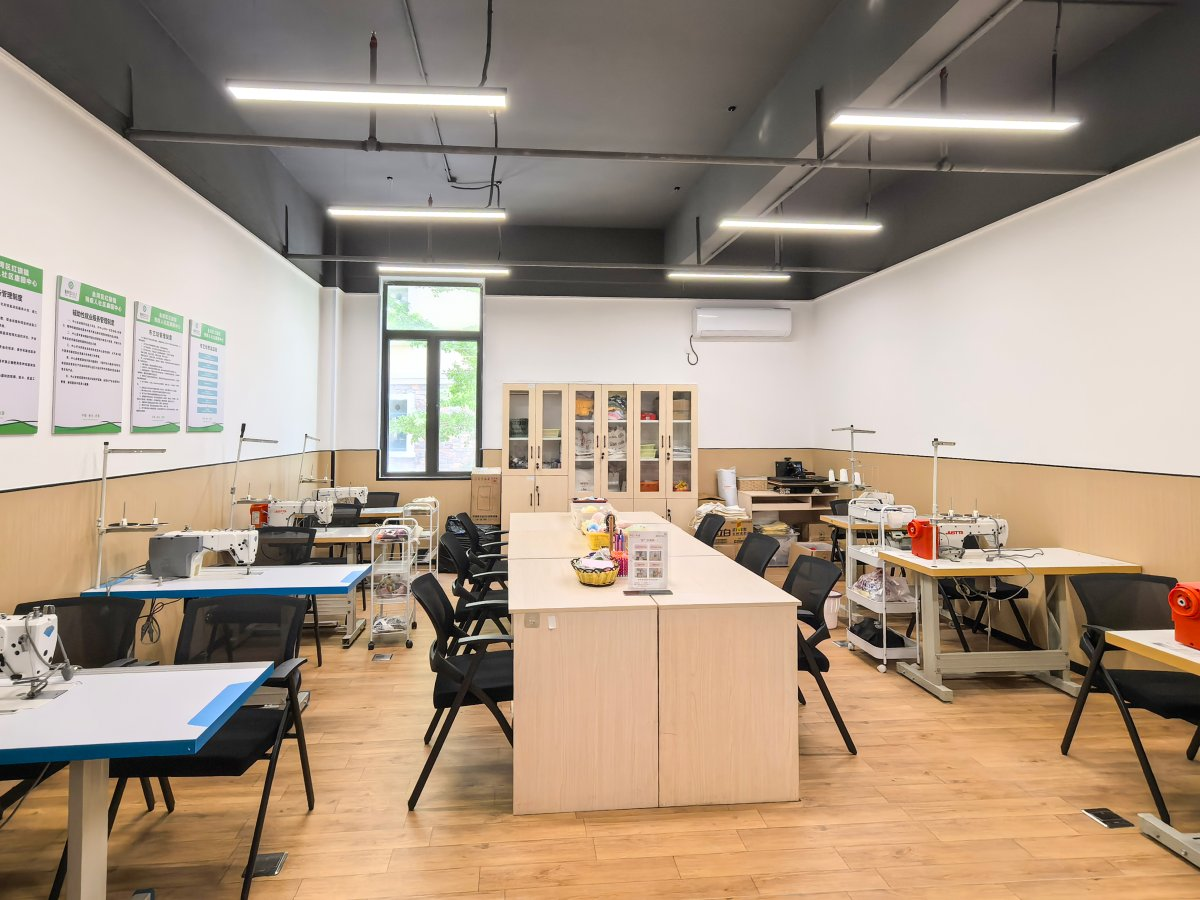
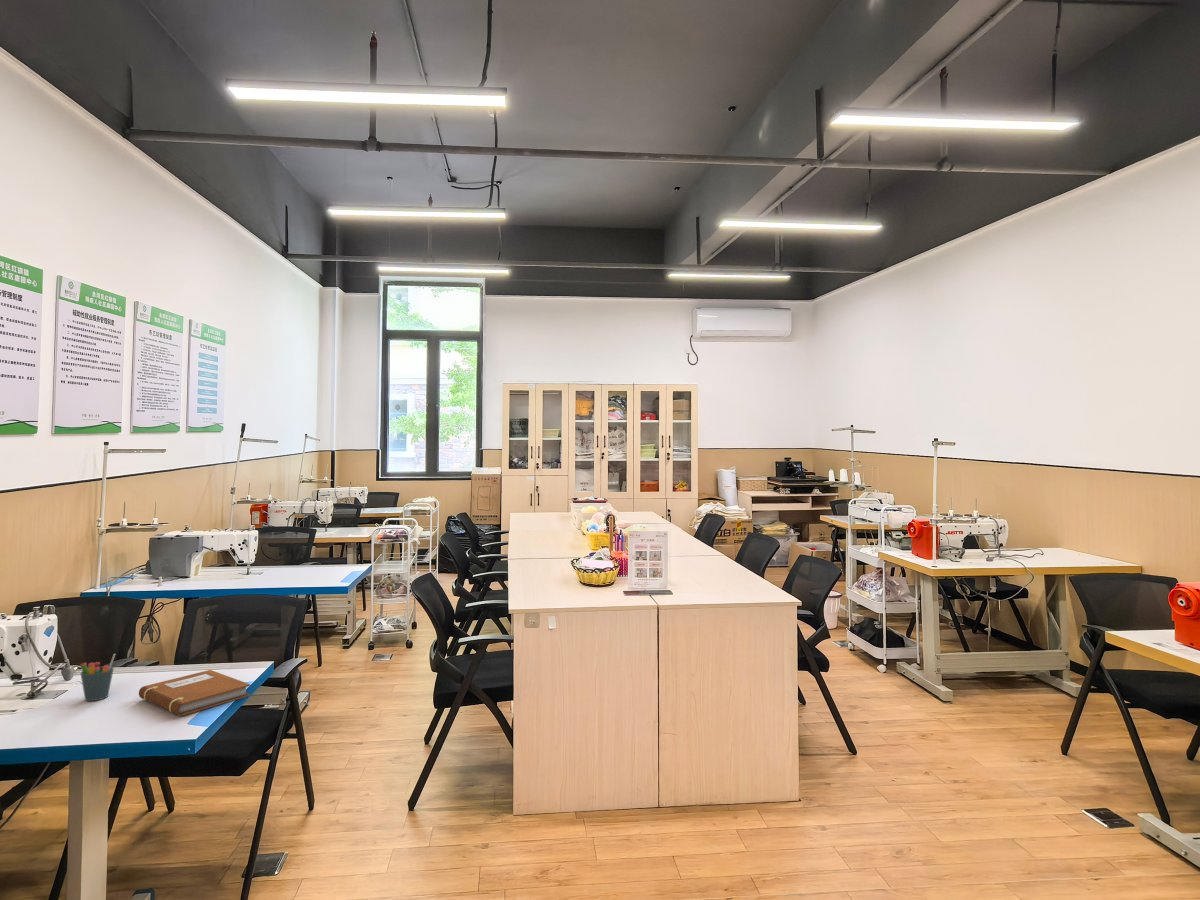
+ notebook [138,669,251,717]
+ pen holder [79,653,116,702]
